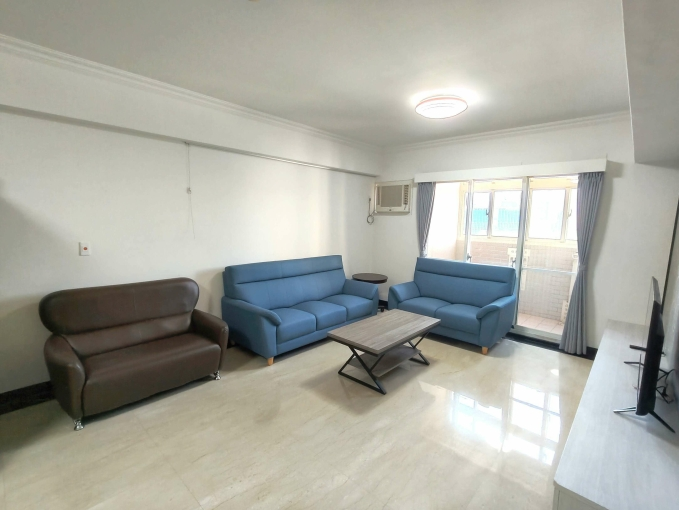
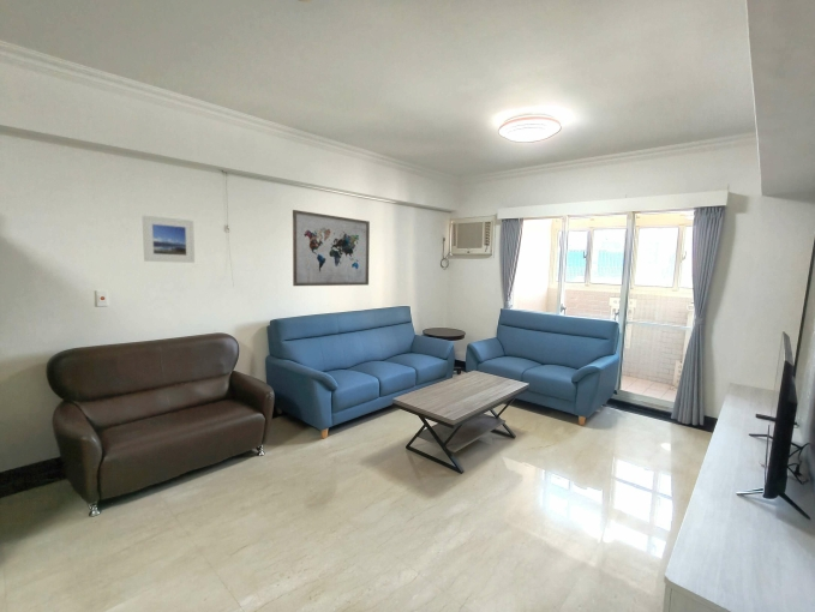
+ wall art [292,209,371,287]
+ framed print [140,214,196,264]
